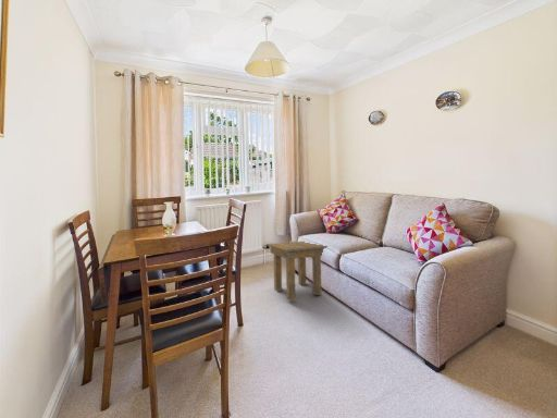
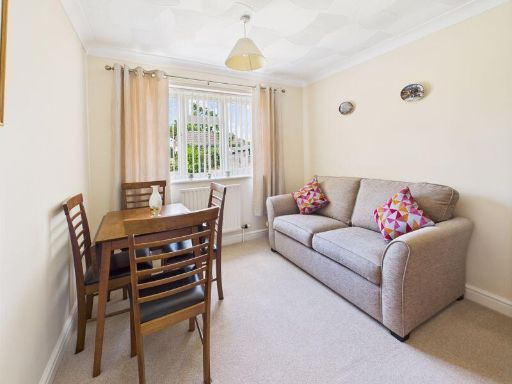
- side table [267,241,329,302]
